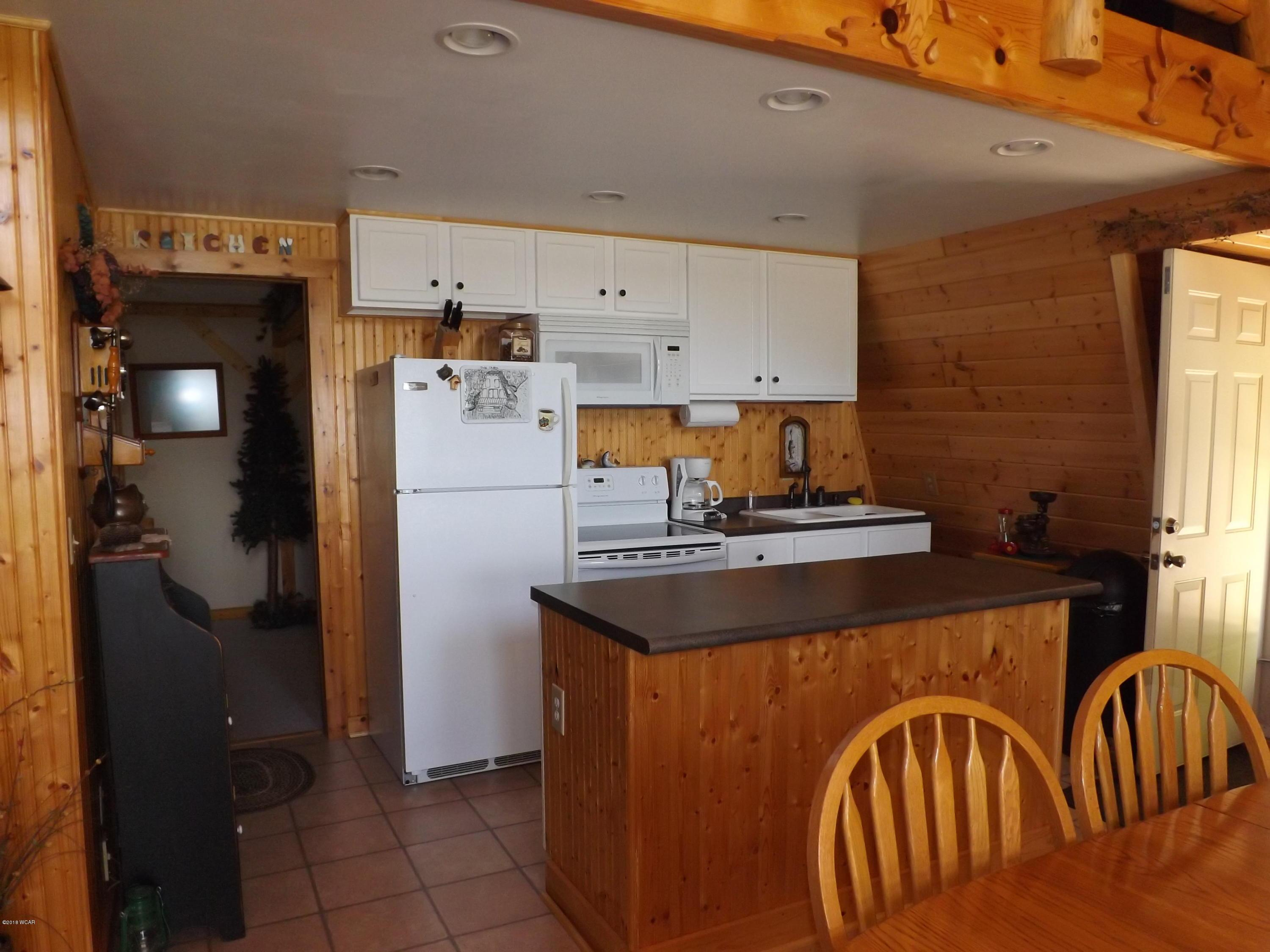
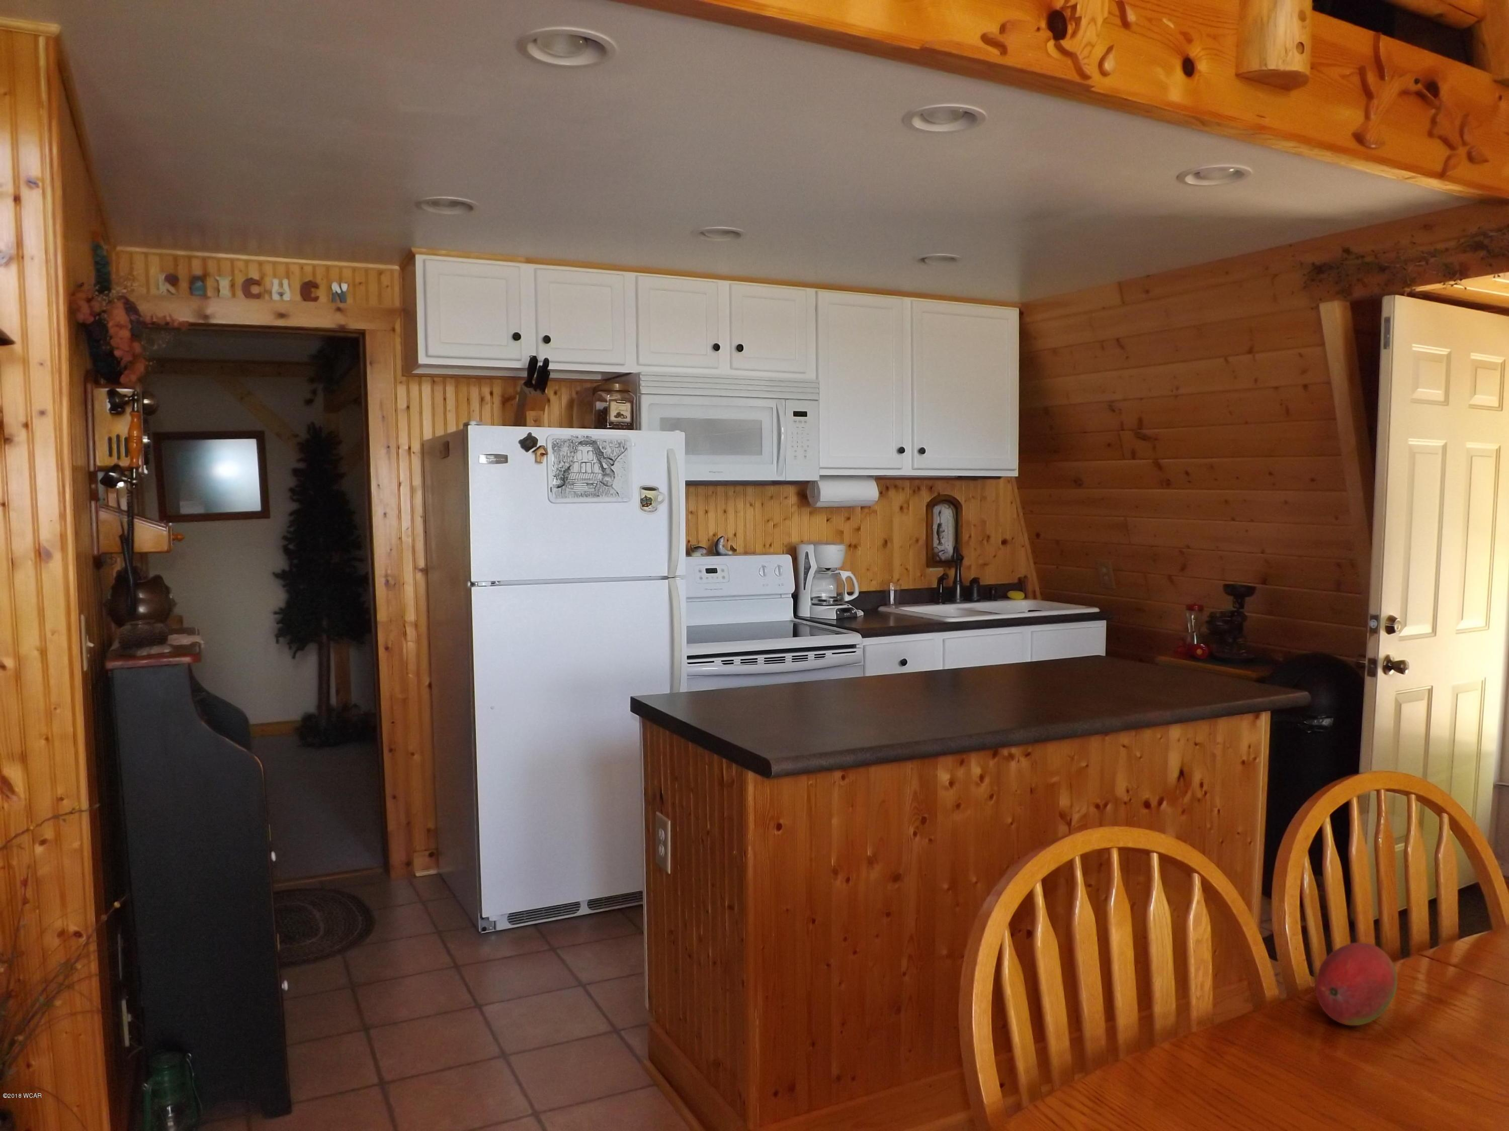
+ fruit [1315,942,1397,1026]
